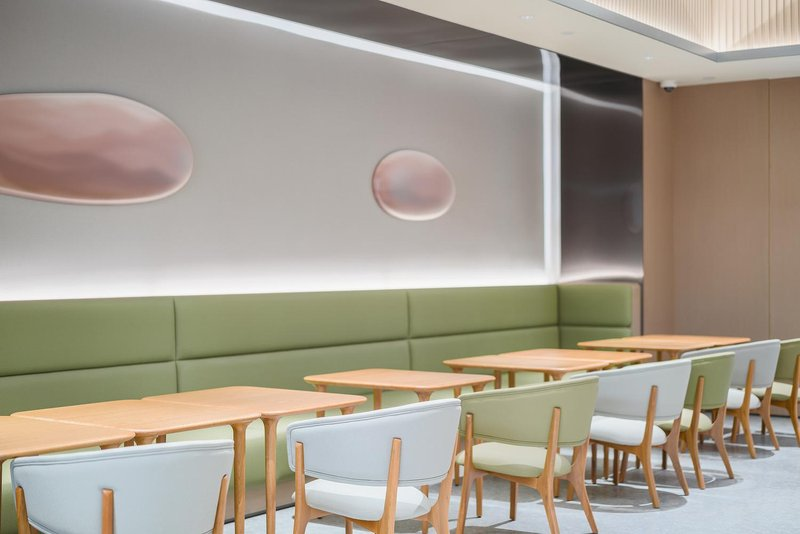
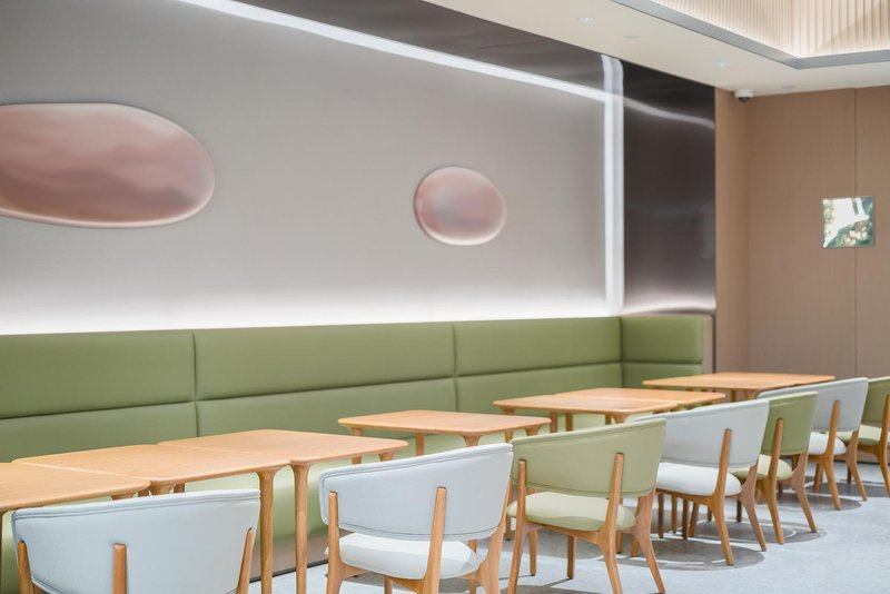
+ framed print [820,195,877,250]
